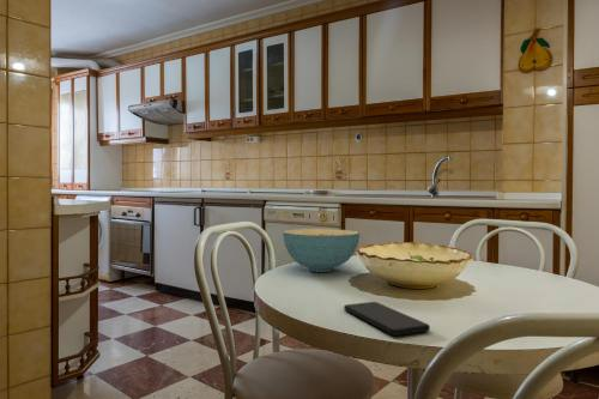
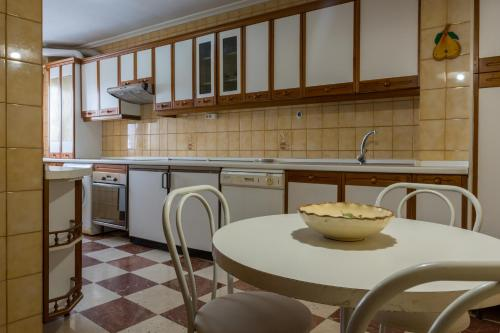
- smartphone [343,301,431,337]
- cereal bowl [282,228,361,273]
